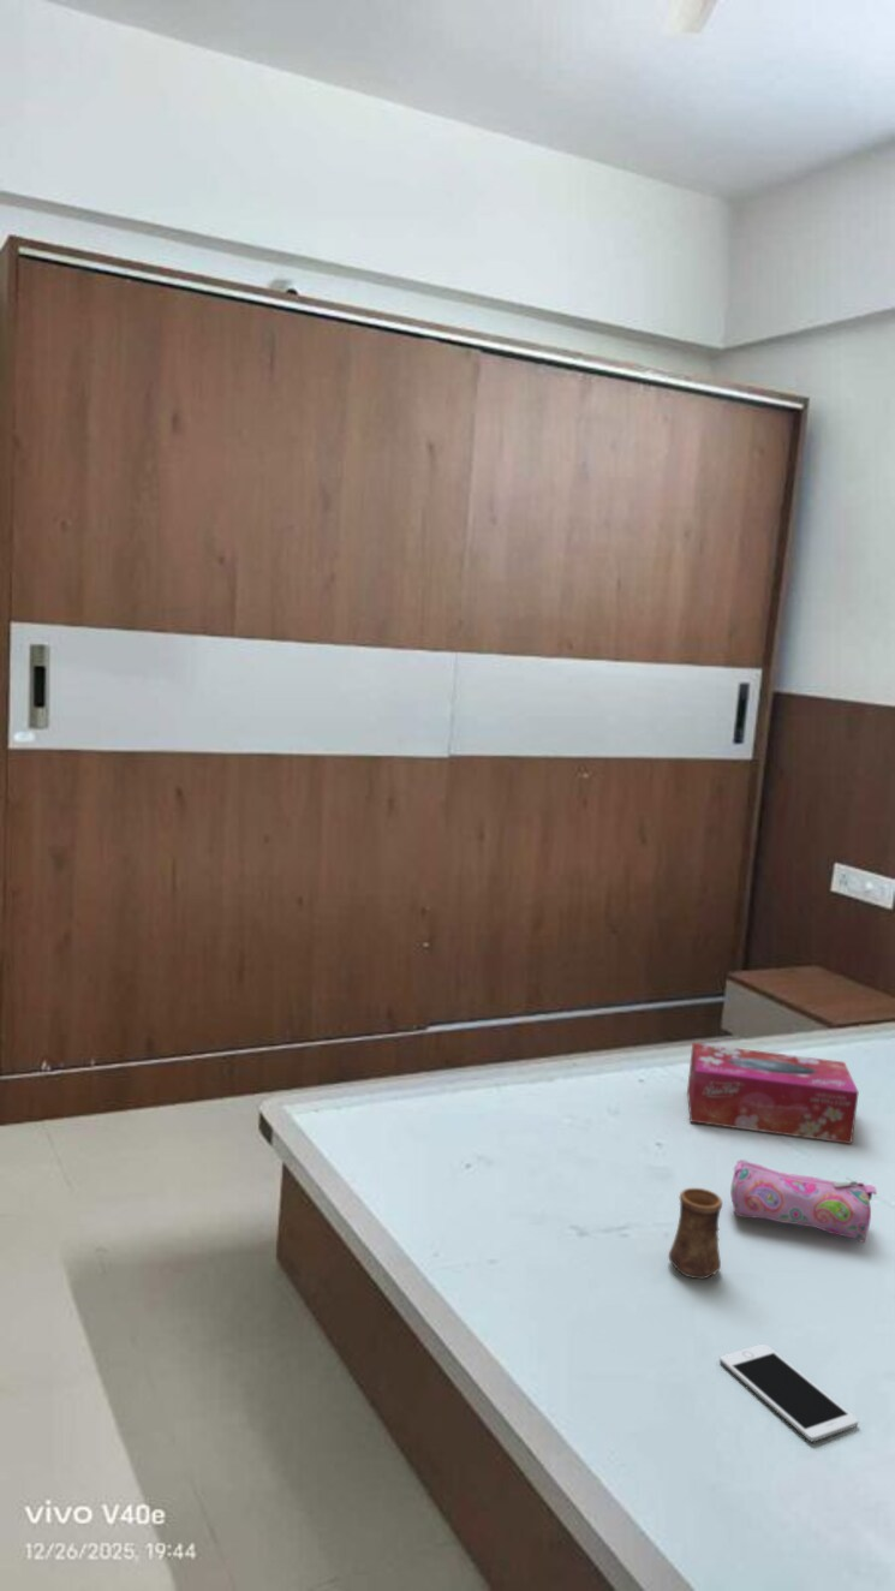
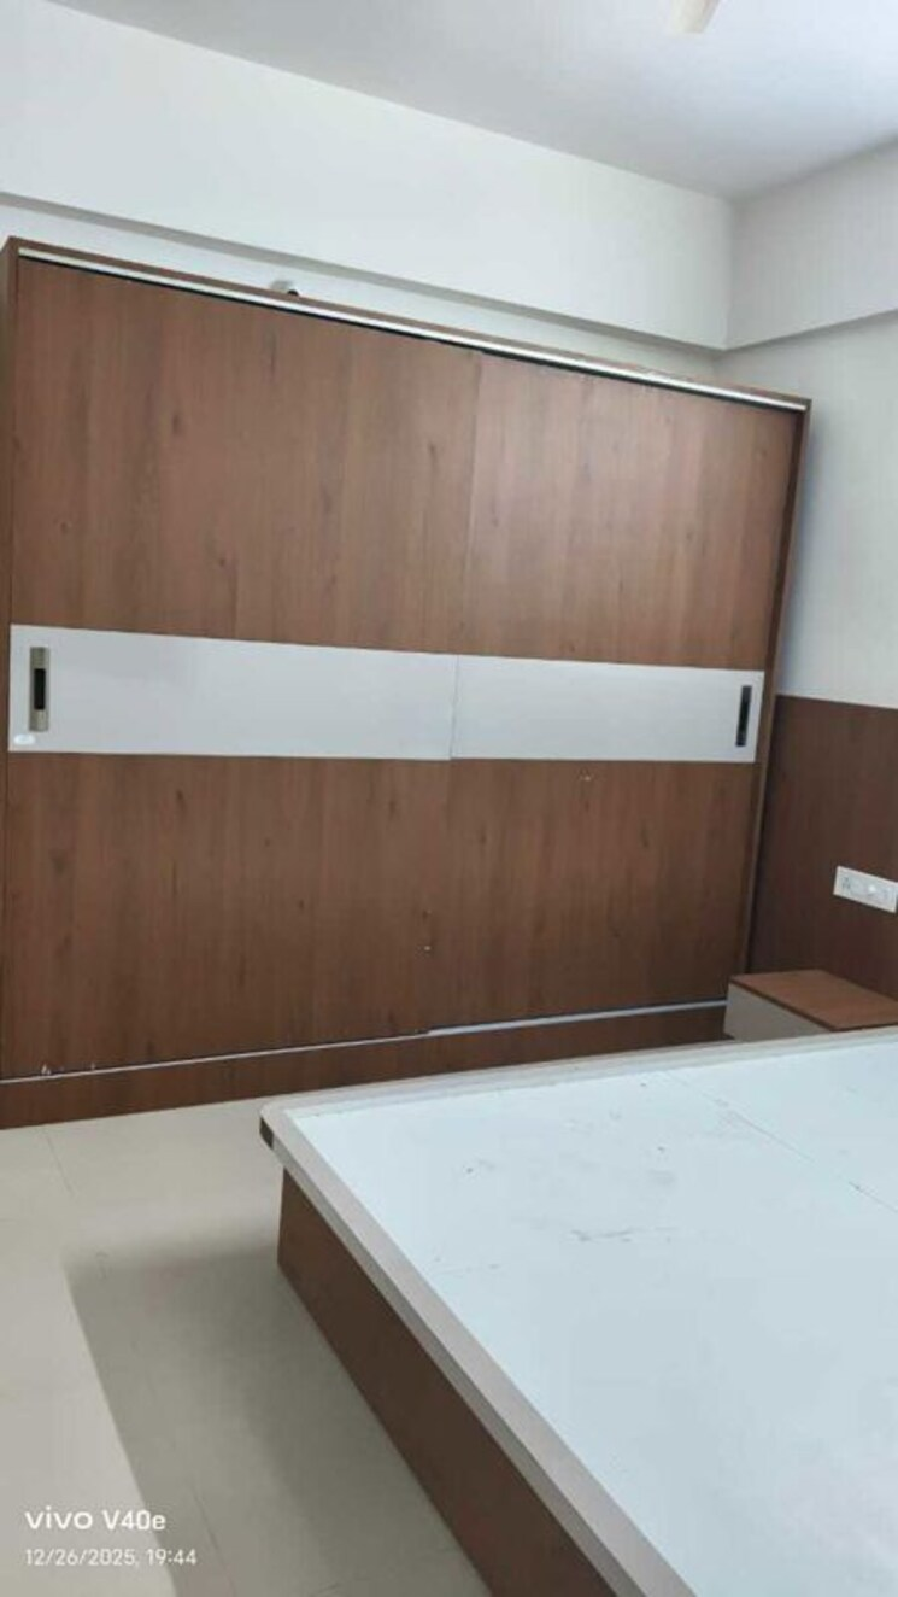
- tissue box [686,1042,860,1145]
- cup [668,1187,723,1280]
- cell phone [718,1343,859,1442]
- pencil case [729,1158,878,1244]
